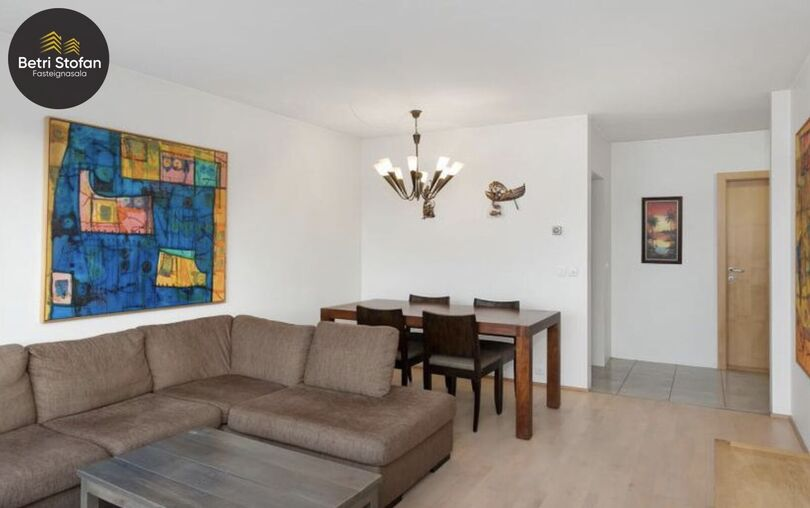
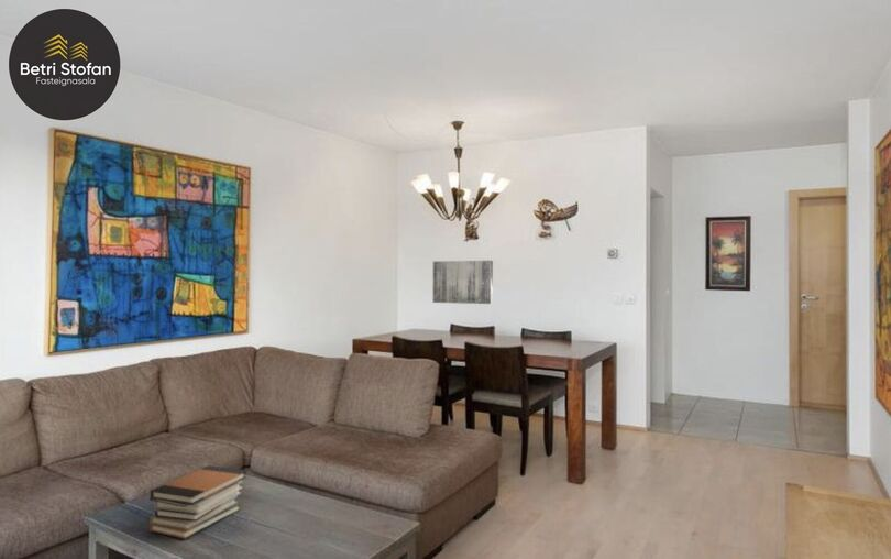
+ book stack [148,464,248,540]
+ wall art [432,260,494,305]
